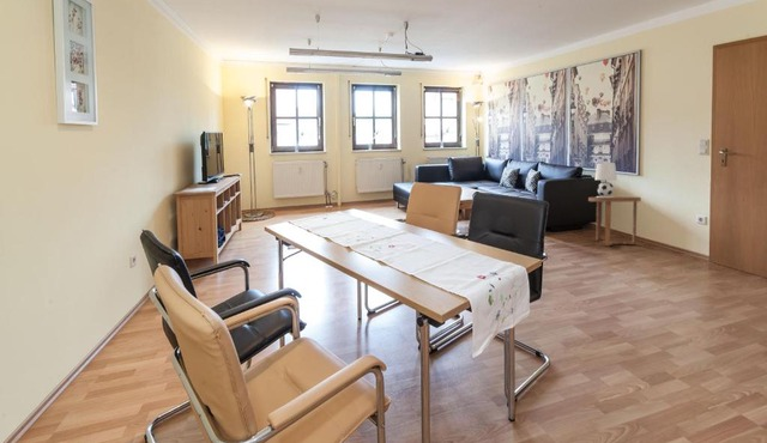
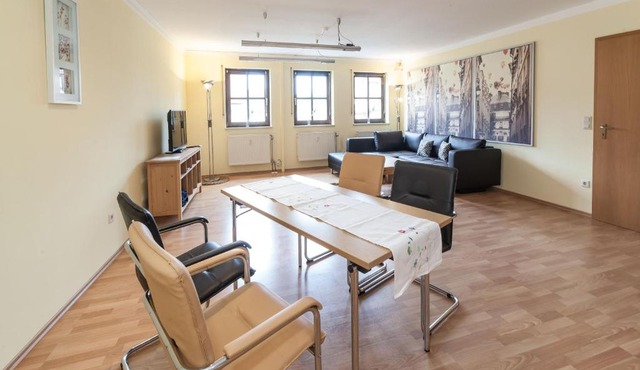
- side table [587,196,642,247]
- table lamp [593,162,618,198]
